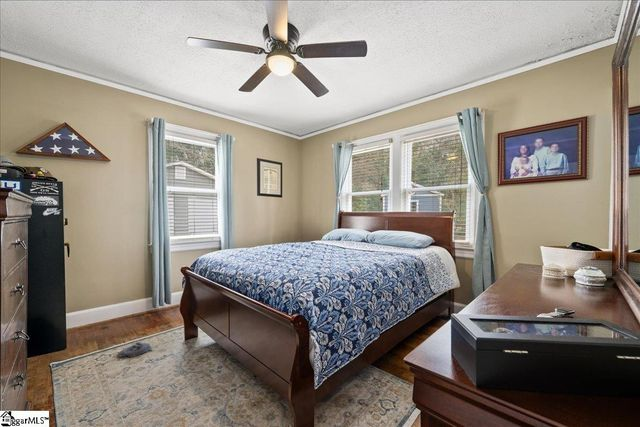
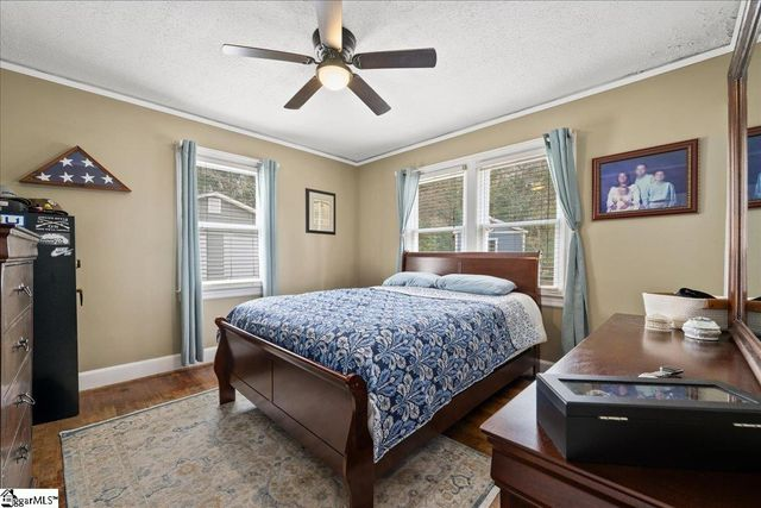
- shoes [117,341,153,359]
